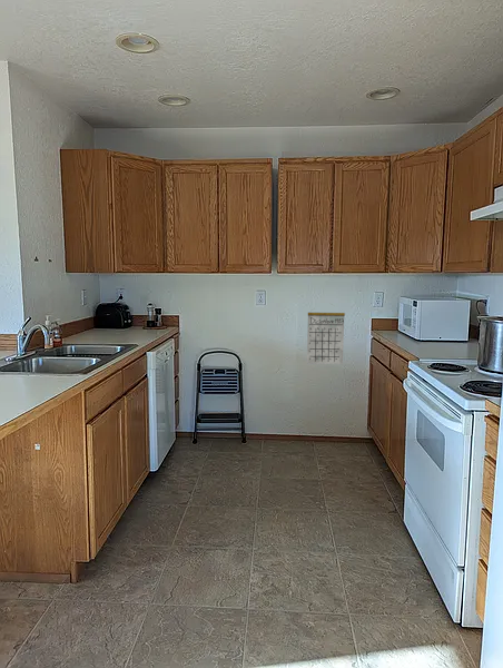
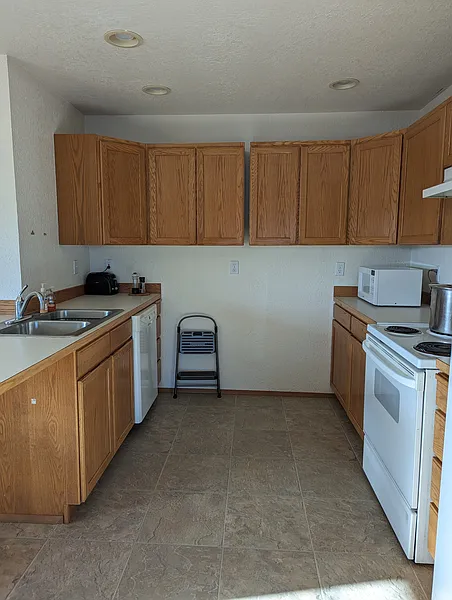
- calendar [306,303,346,365]
